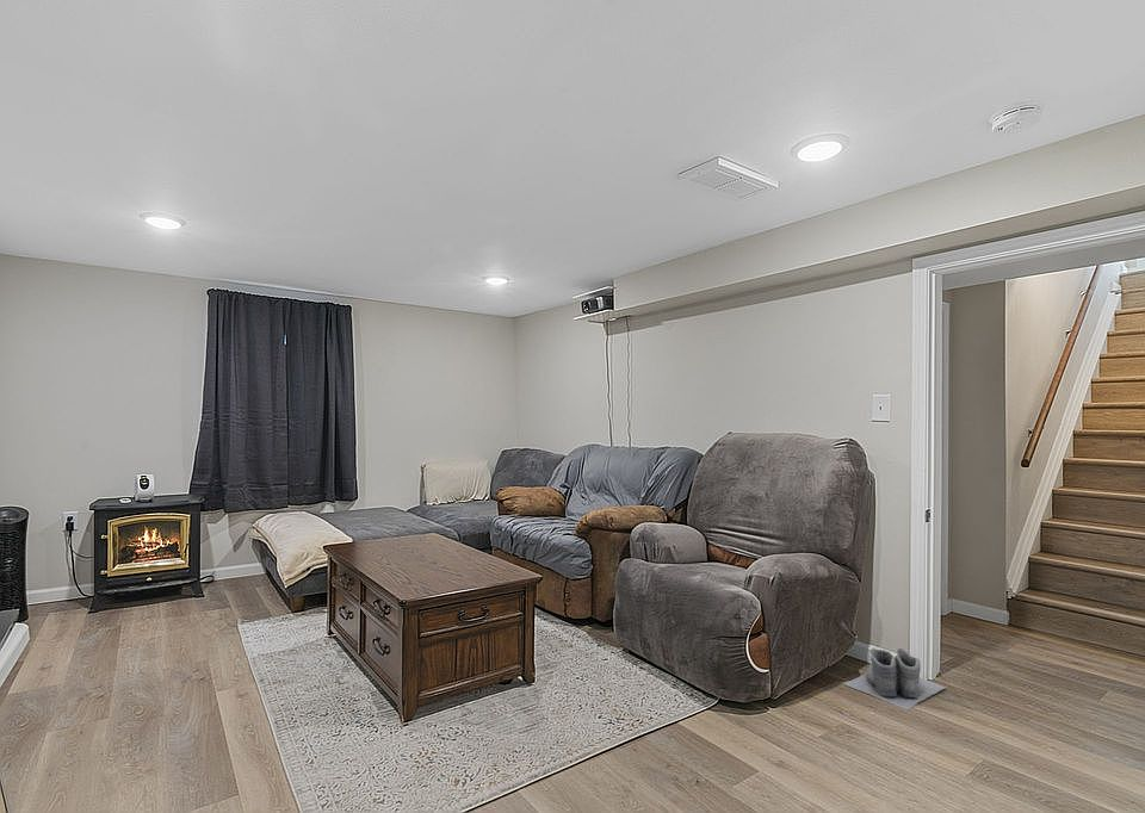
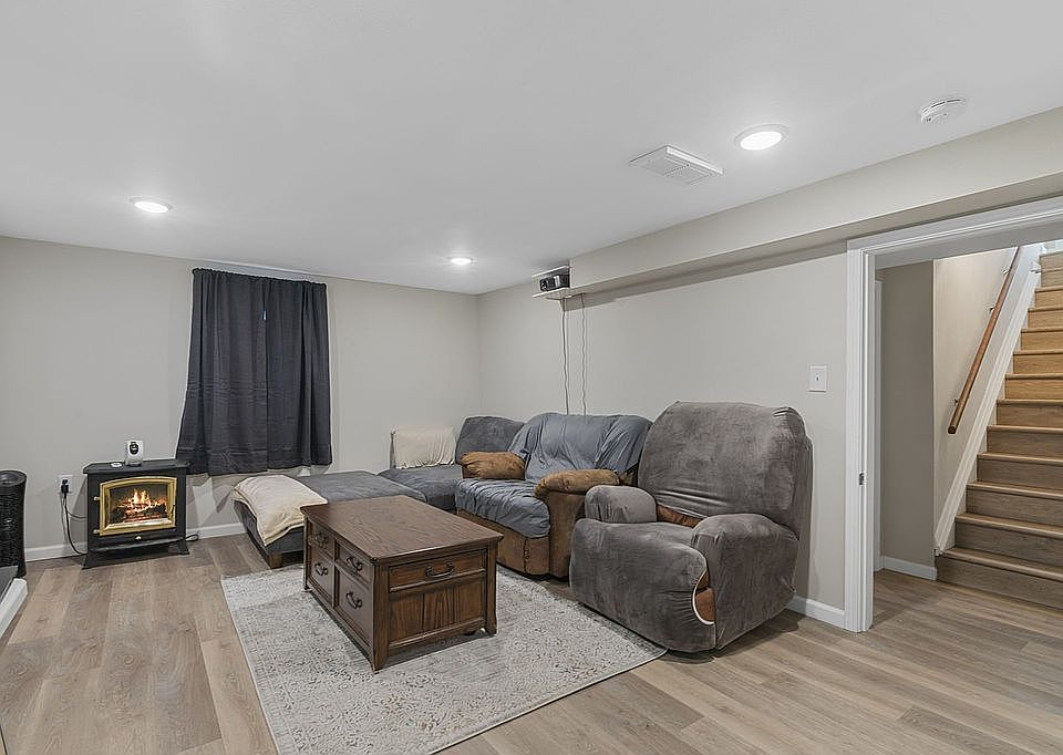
- boots [843,647,947,710]
